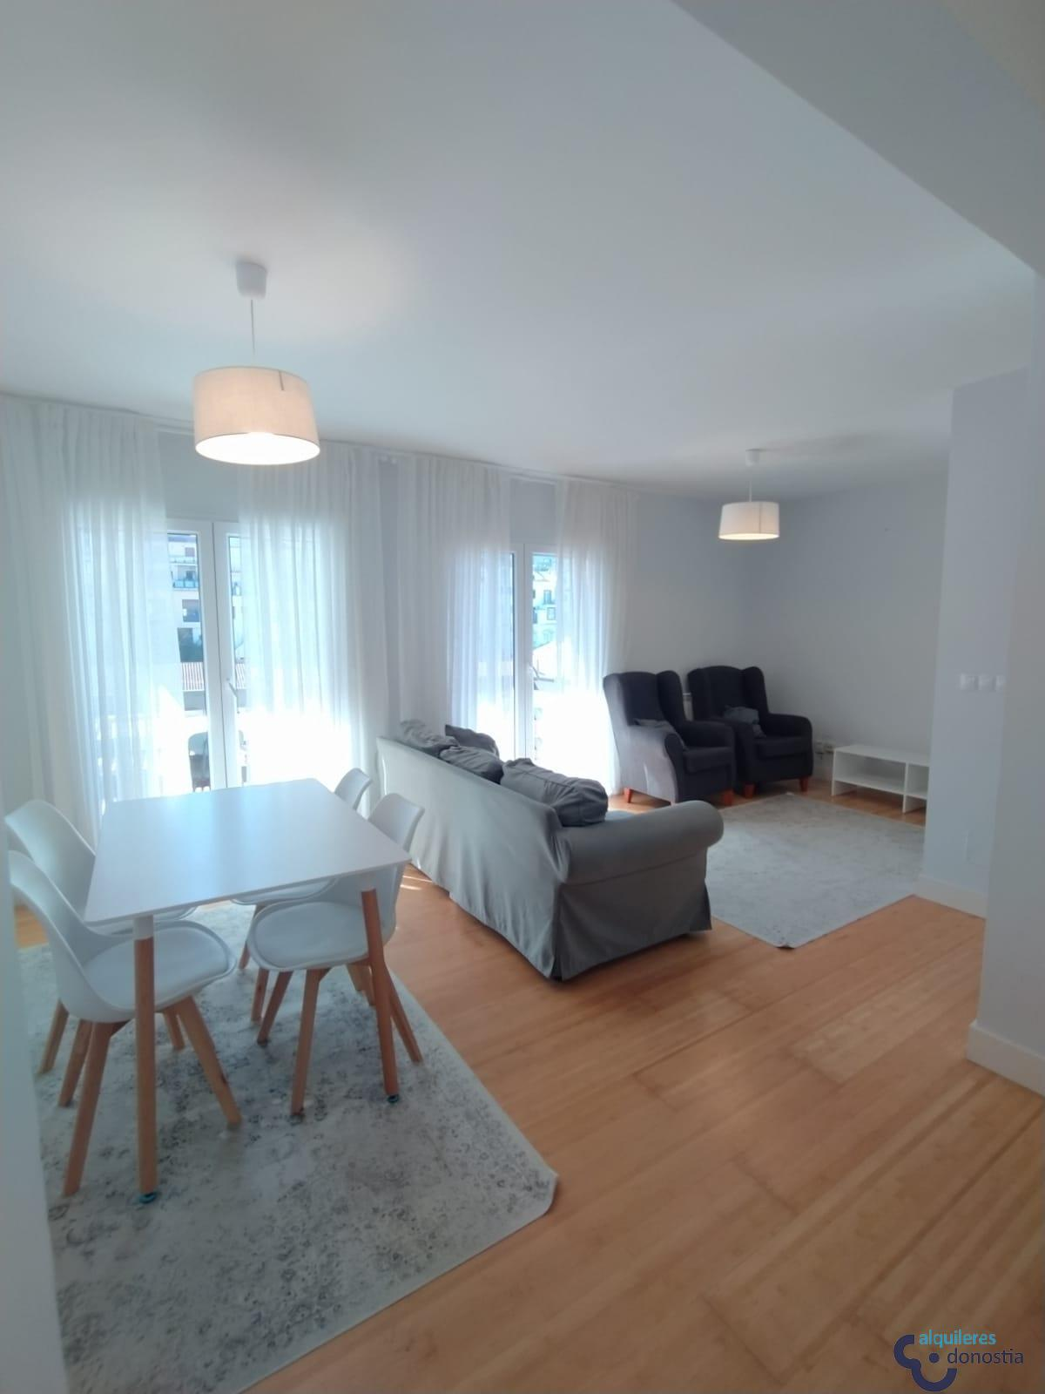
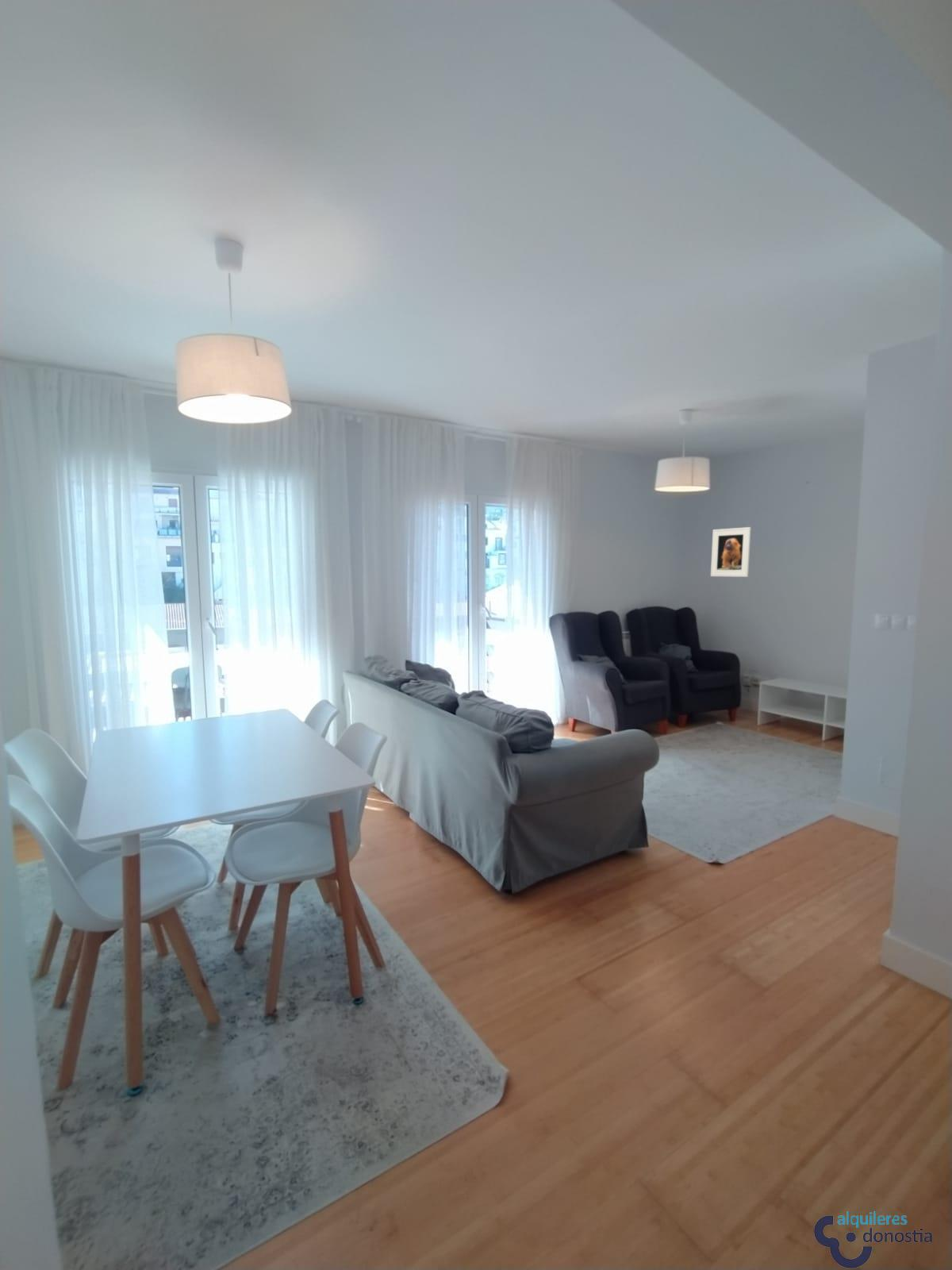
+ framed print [710,526,752,578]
